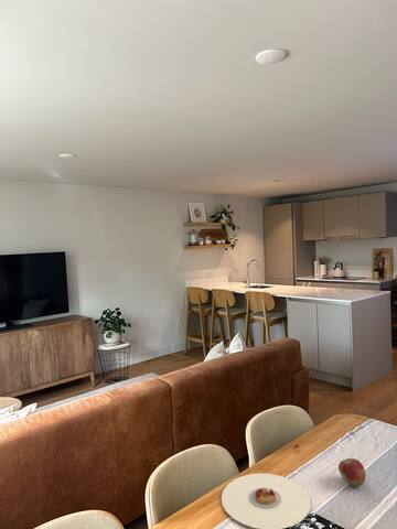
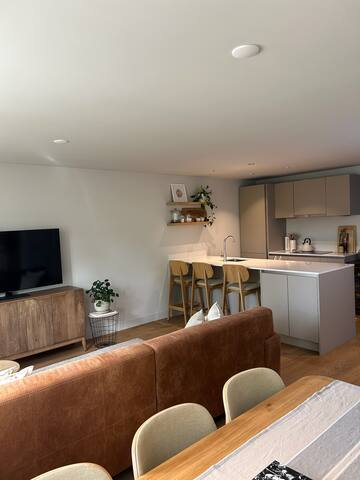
- fruit [337,457,367,487]
- plate [221,472,312,529]
